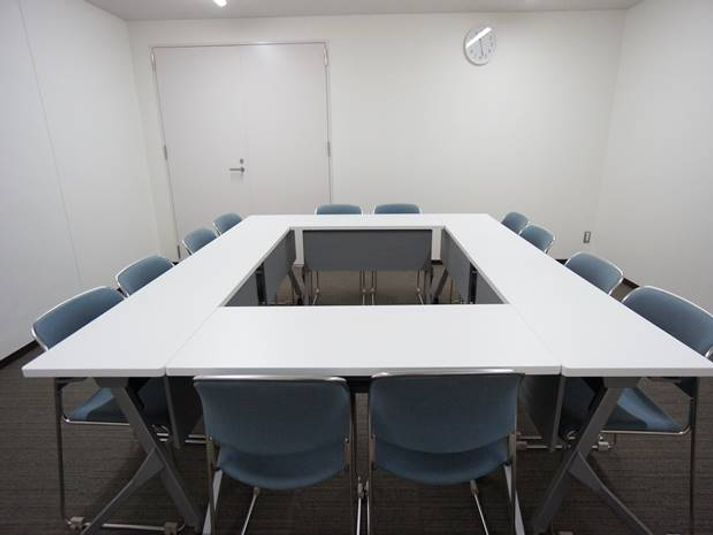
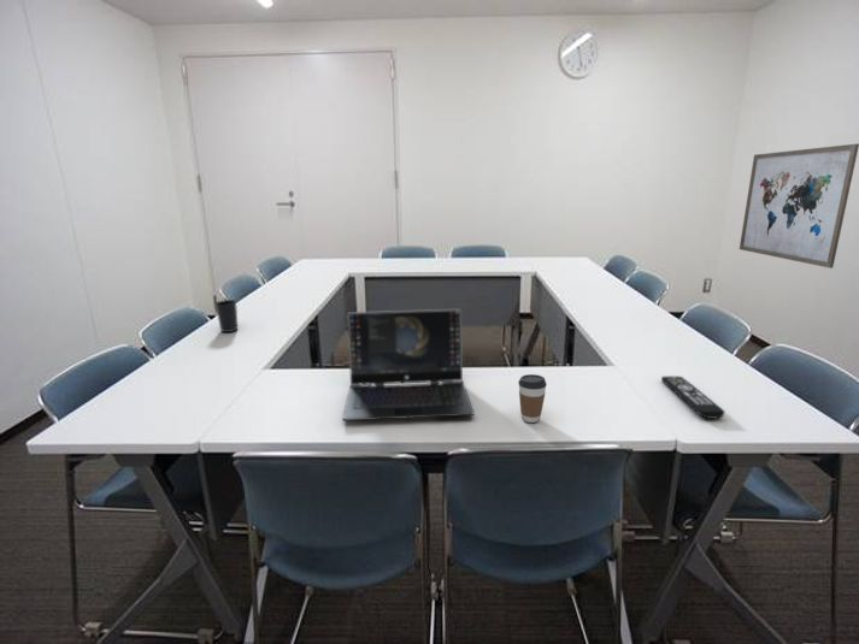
+ coffee cup [517,373,547,424]
+ cup [214,299,239,333]
+ remote control [660,376,726,420]
+ wall art [739,143,859,270]
+ laptop [341,308,475,423]
